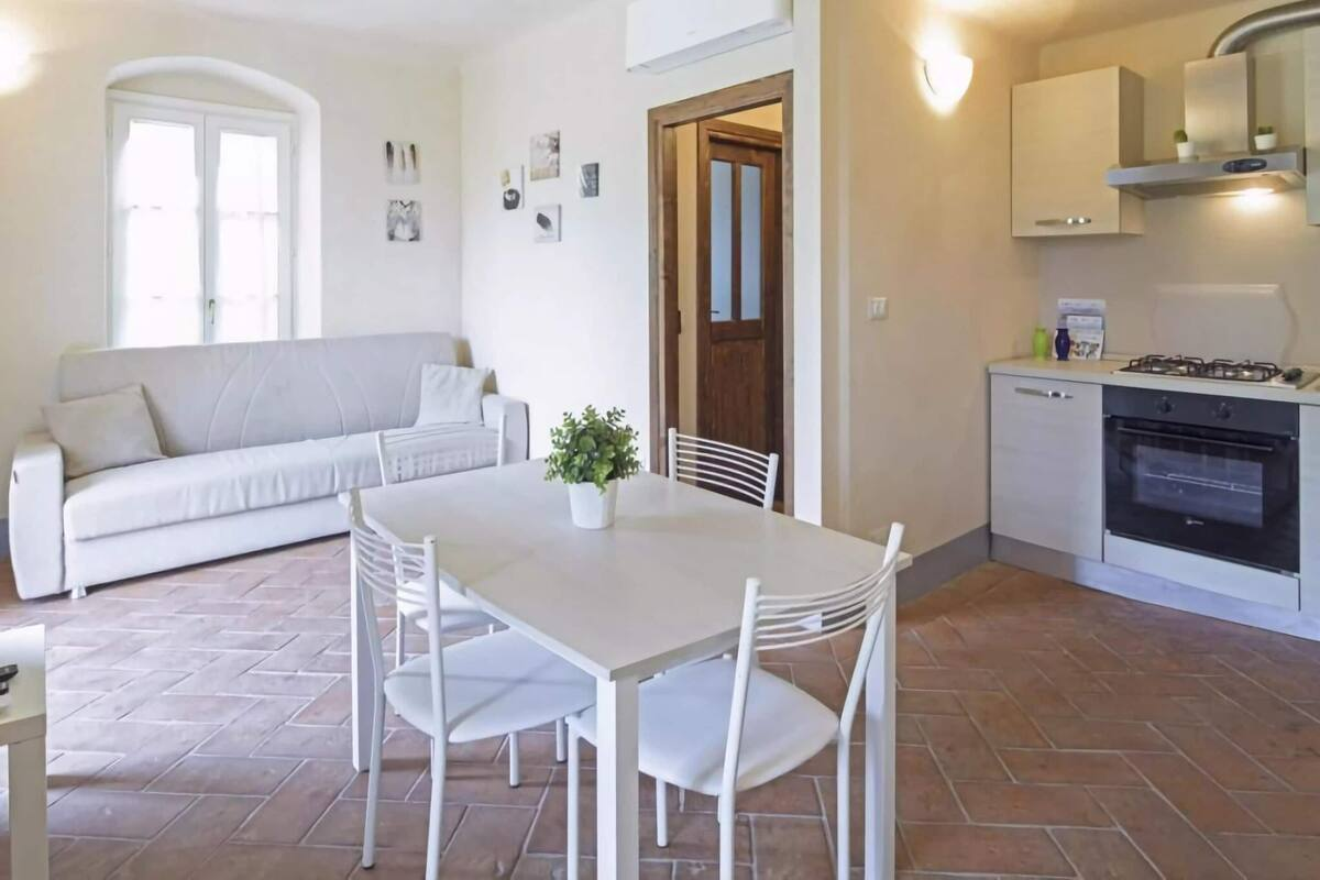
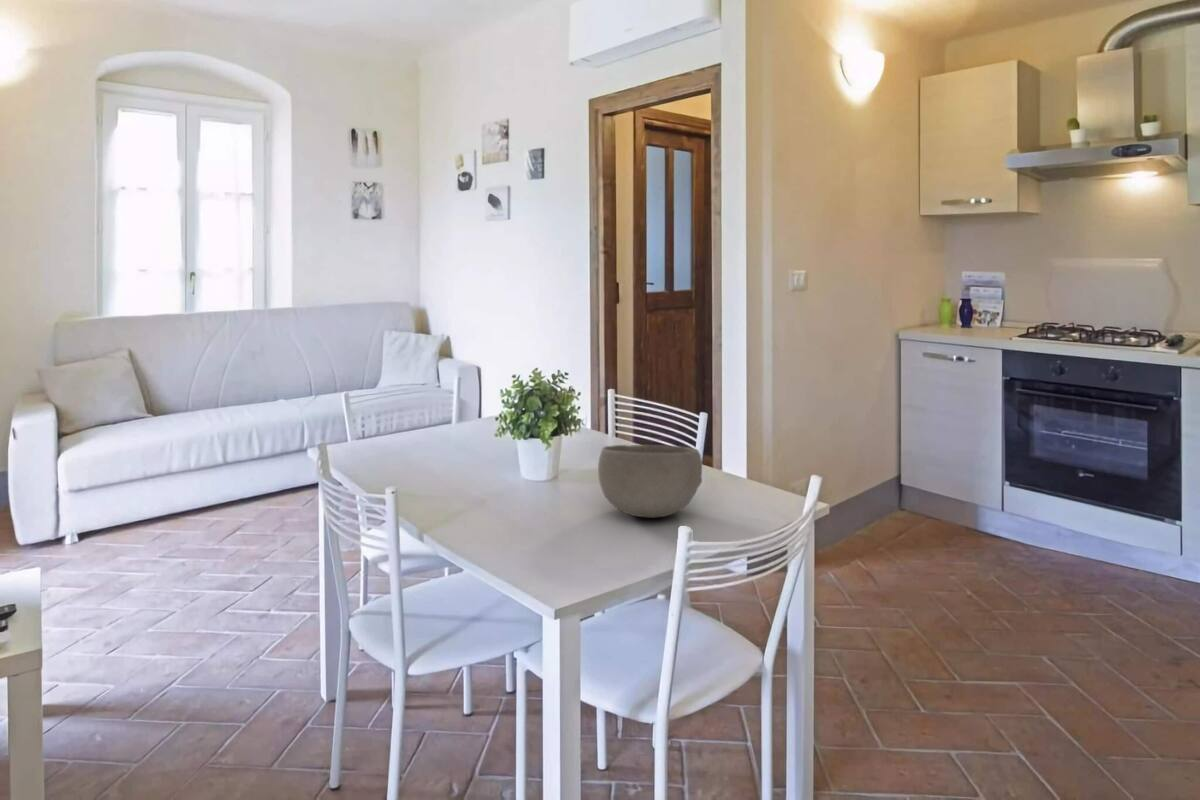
+ bowl [597,444,703,519]
